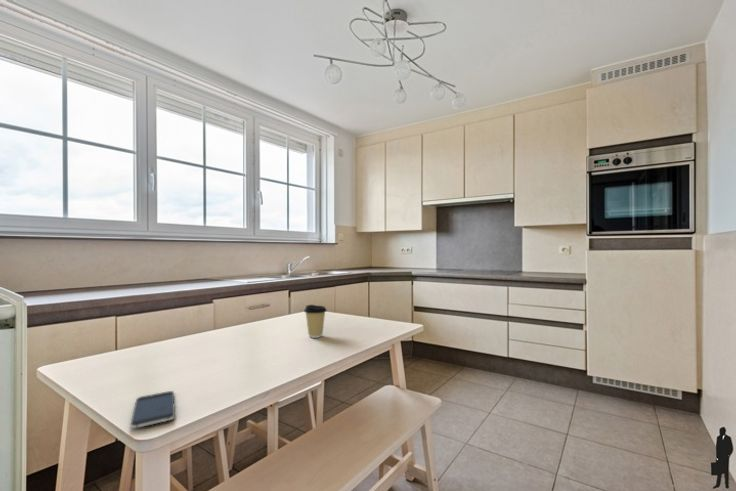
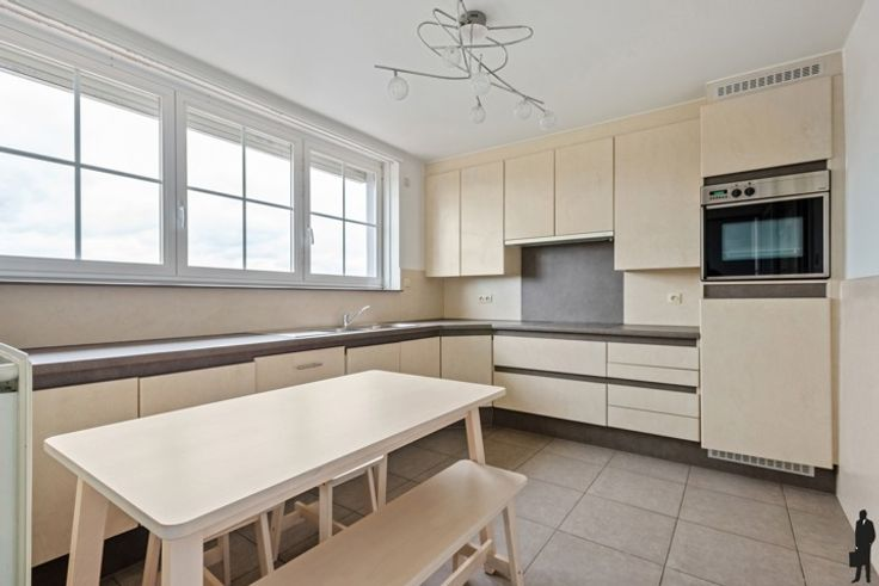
- coffee cup [303,304,328,339]
- smartphone [129,390,176,429]
